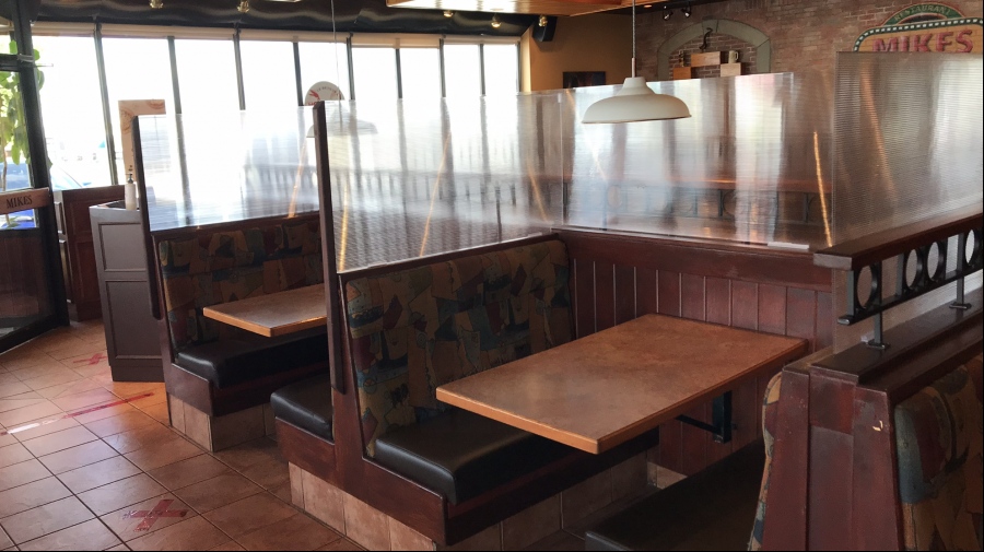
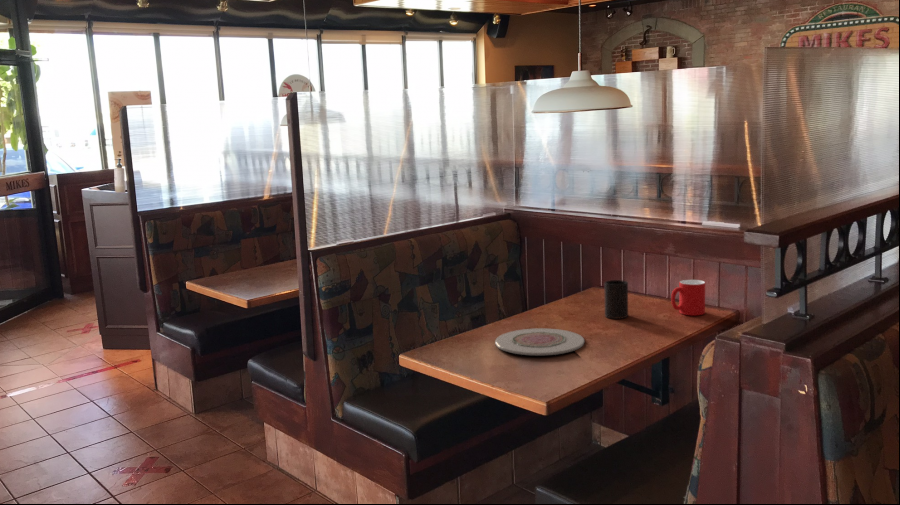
+ cup [670,279,706,316]
+ plate [494,327,585,357]
+ cup [603,279,629,320]
